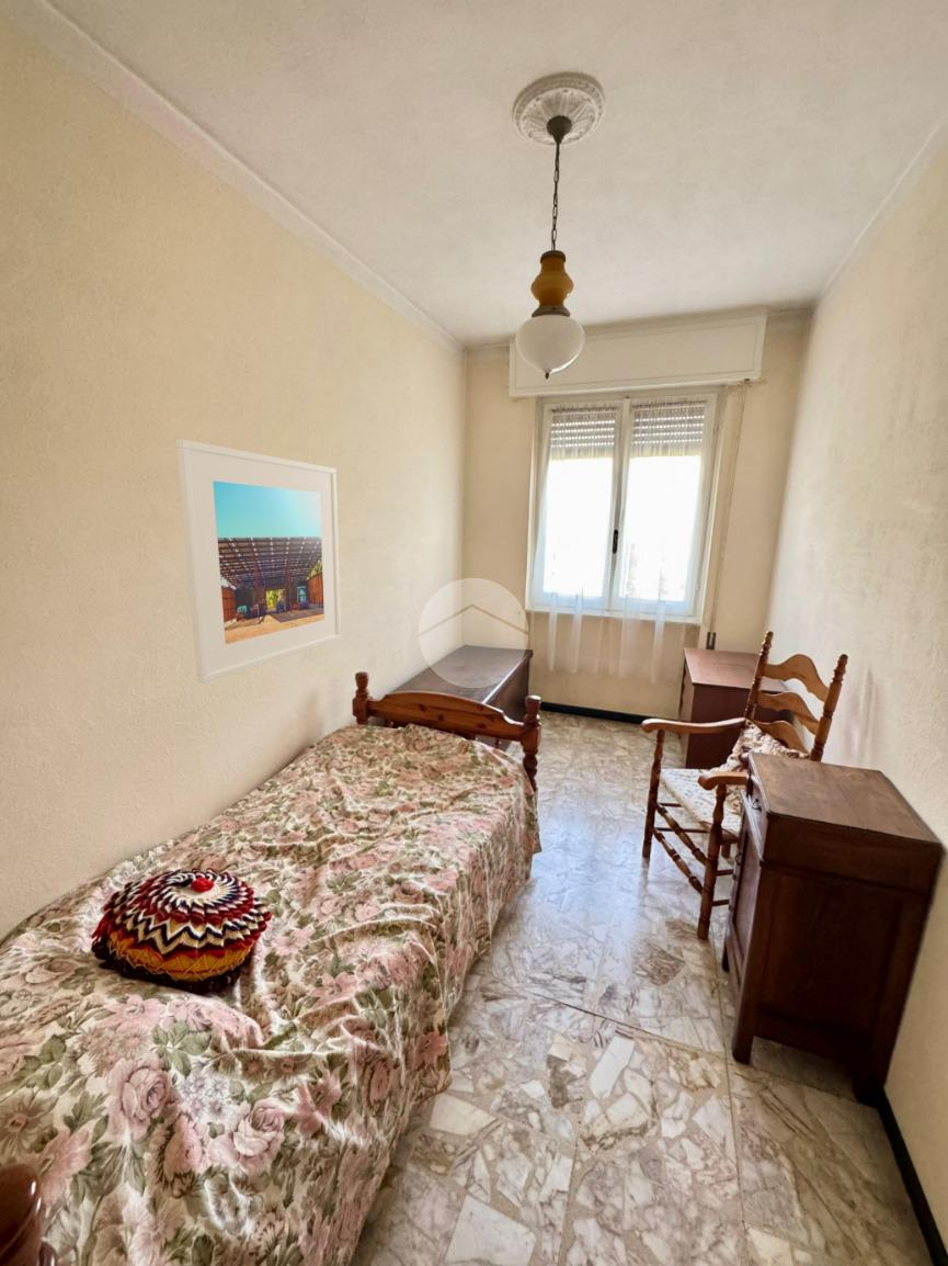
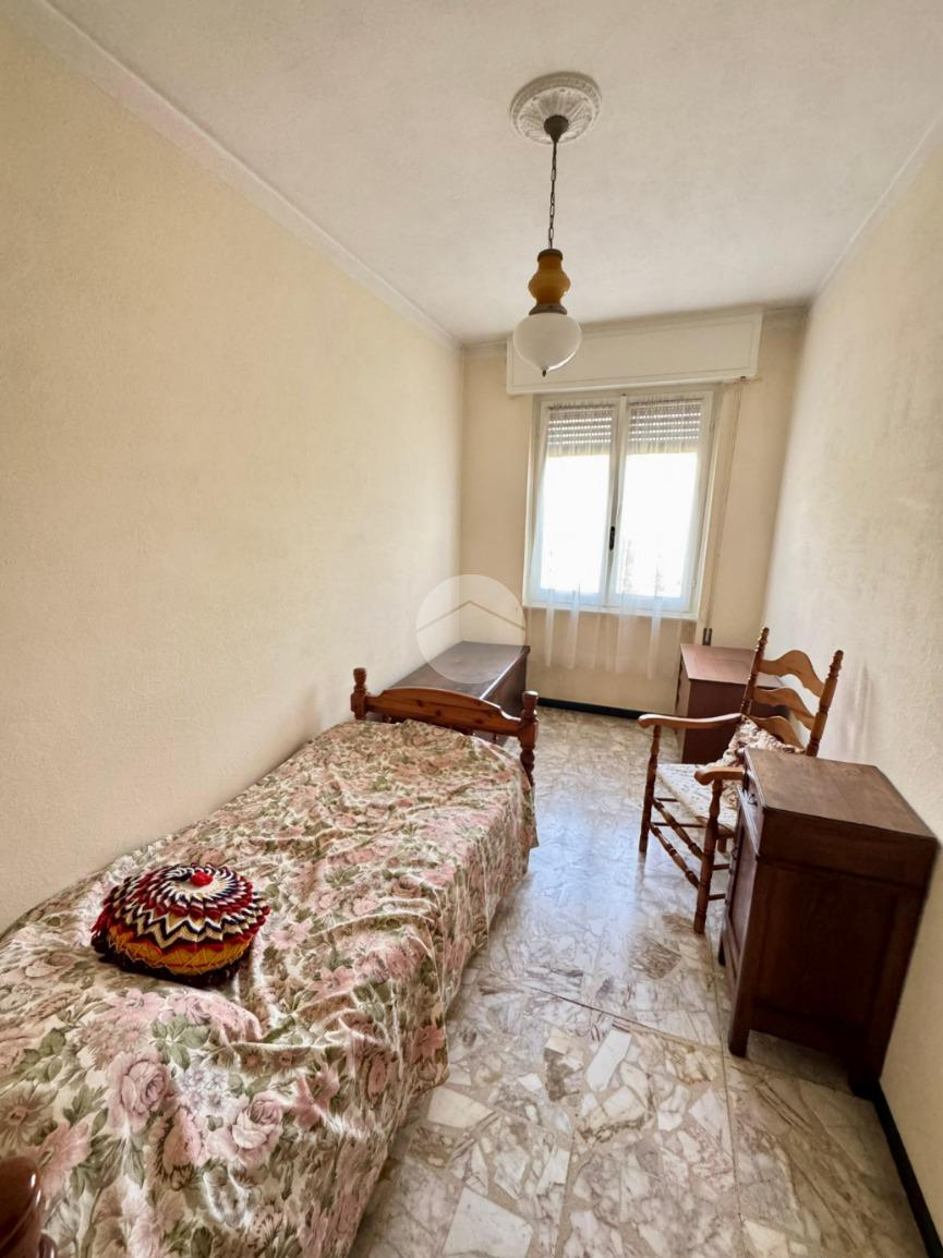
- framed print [175,438,342,685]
